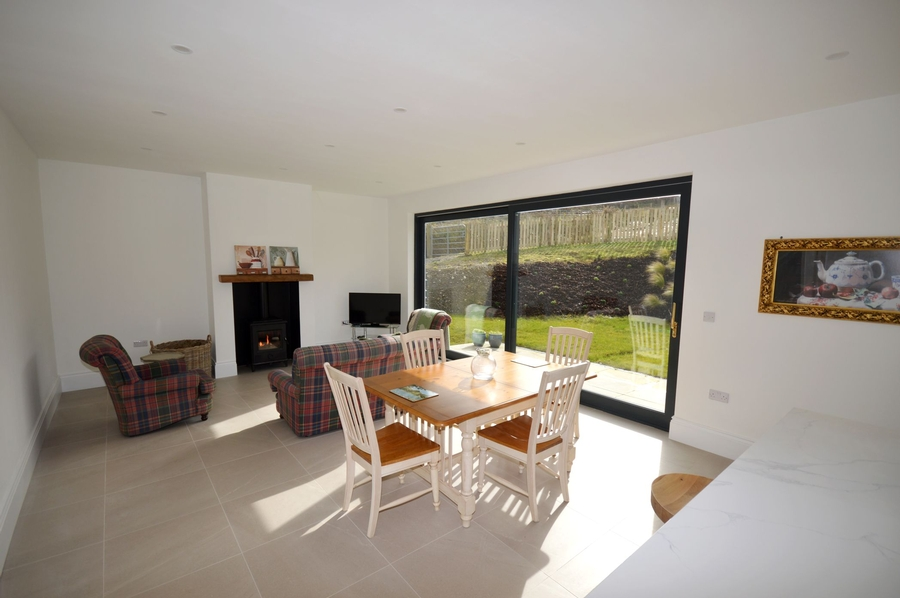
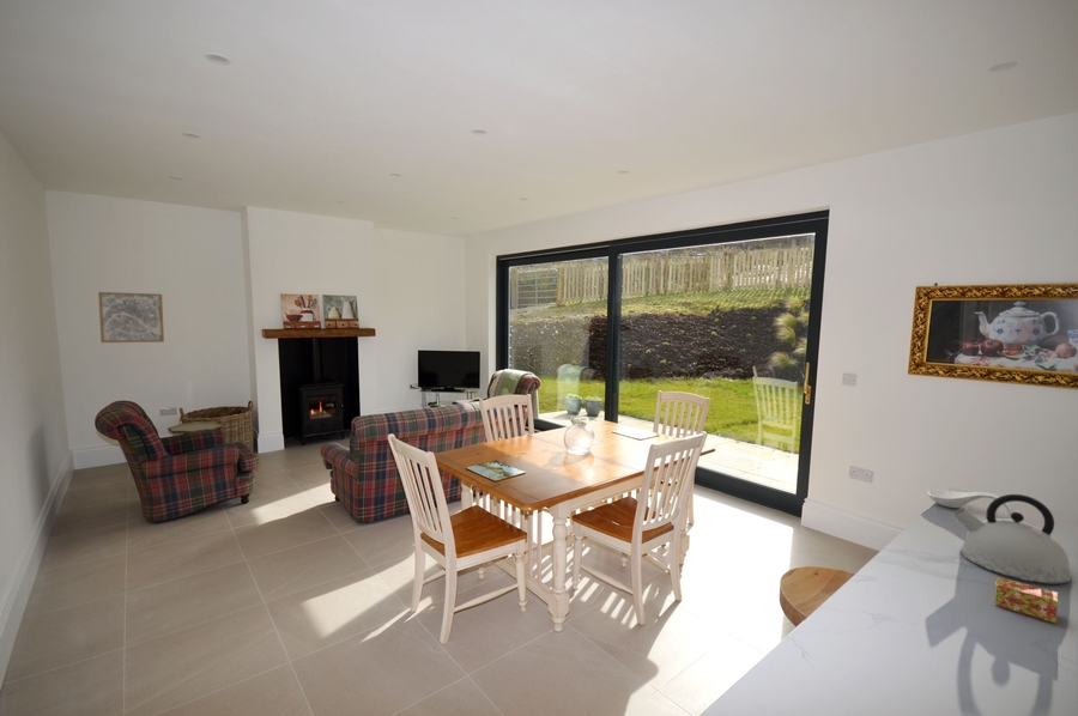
+ wall art [97,291,165,344]
+ spoon rest [926,489,1016,520]
+ tea box [993,576,1059,625]
+ kettle [952,493,1073,584]
